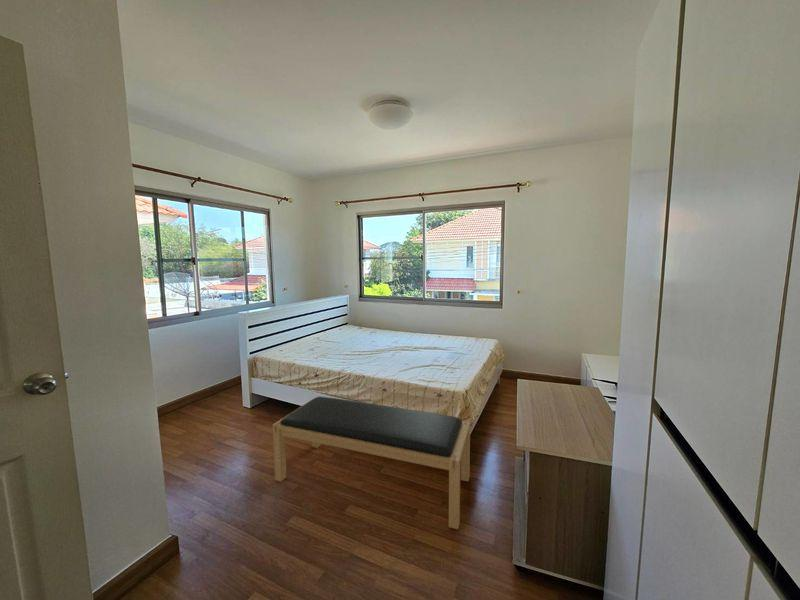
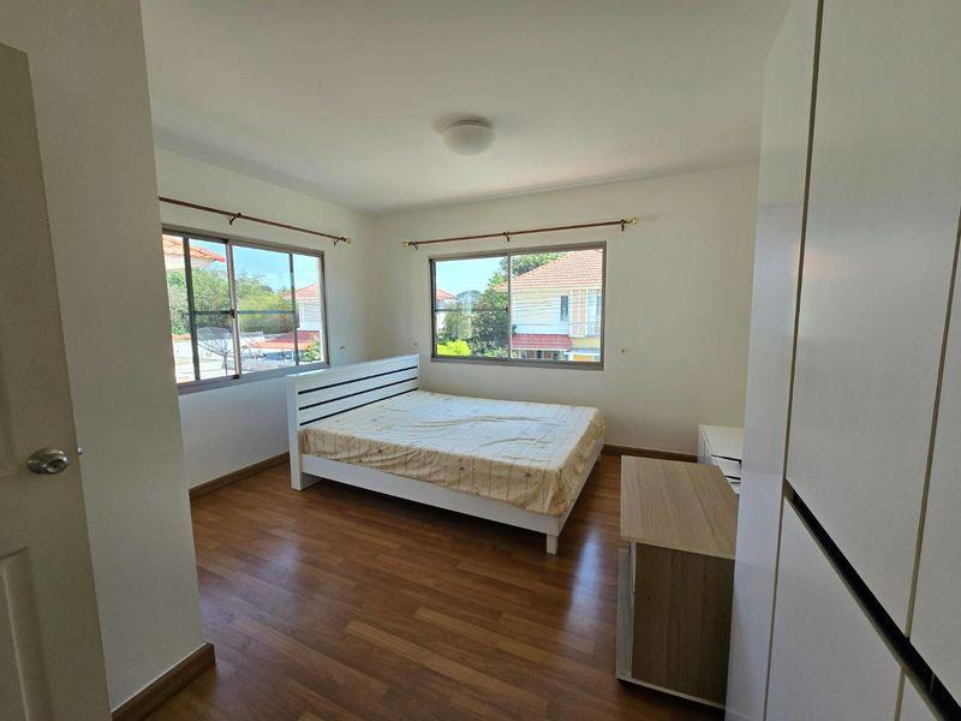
- bench [272,396,471,530]
